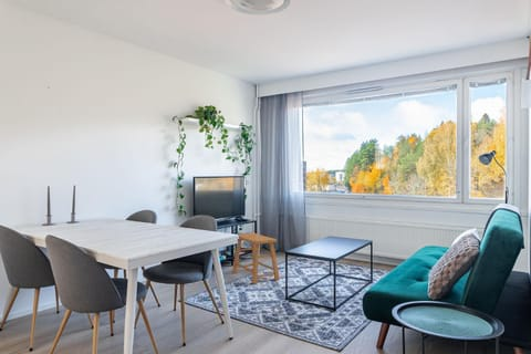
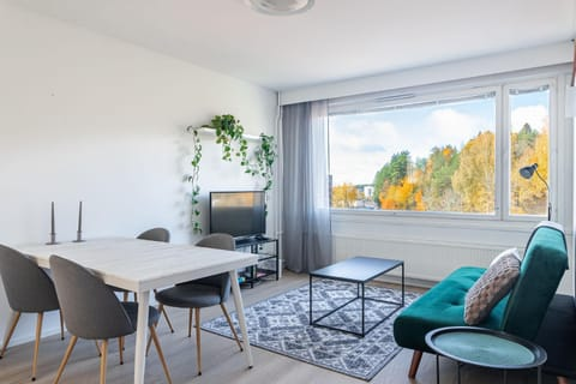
- stool [231,232,281,285]
